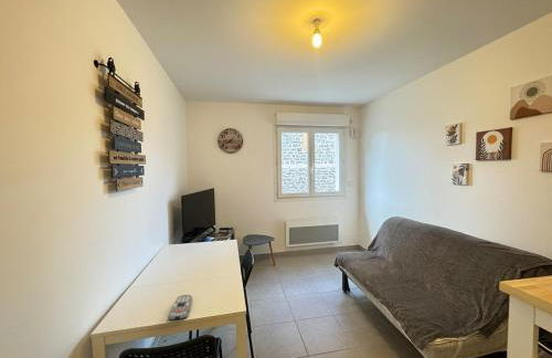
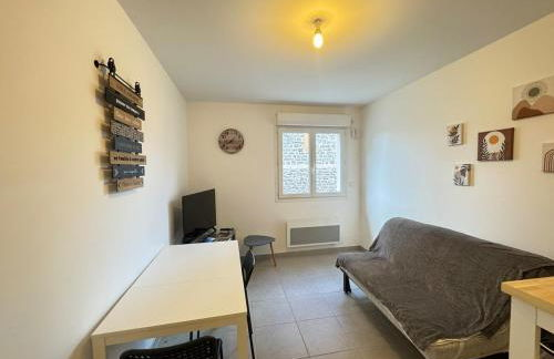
- remote control [167,294,193,322]
